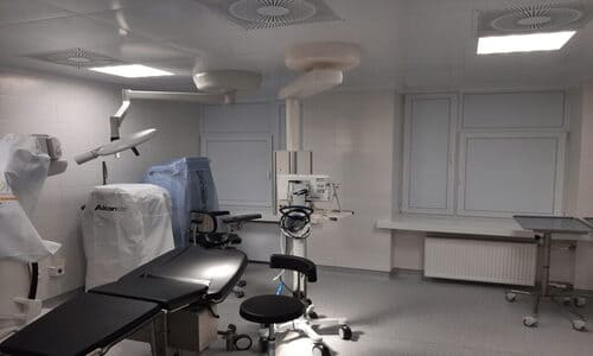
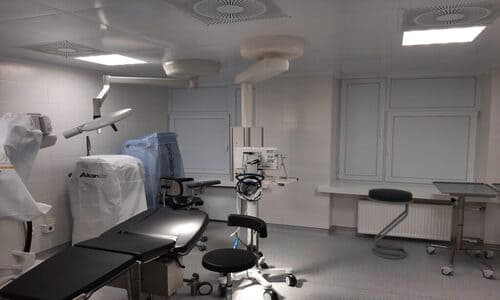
+ stool [366,187,414,260]
